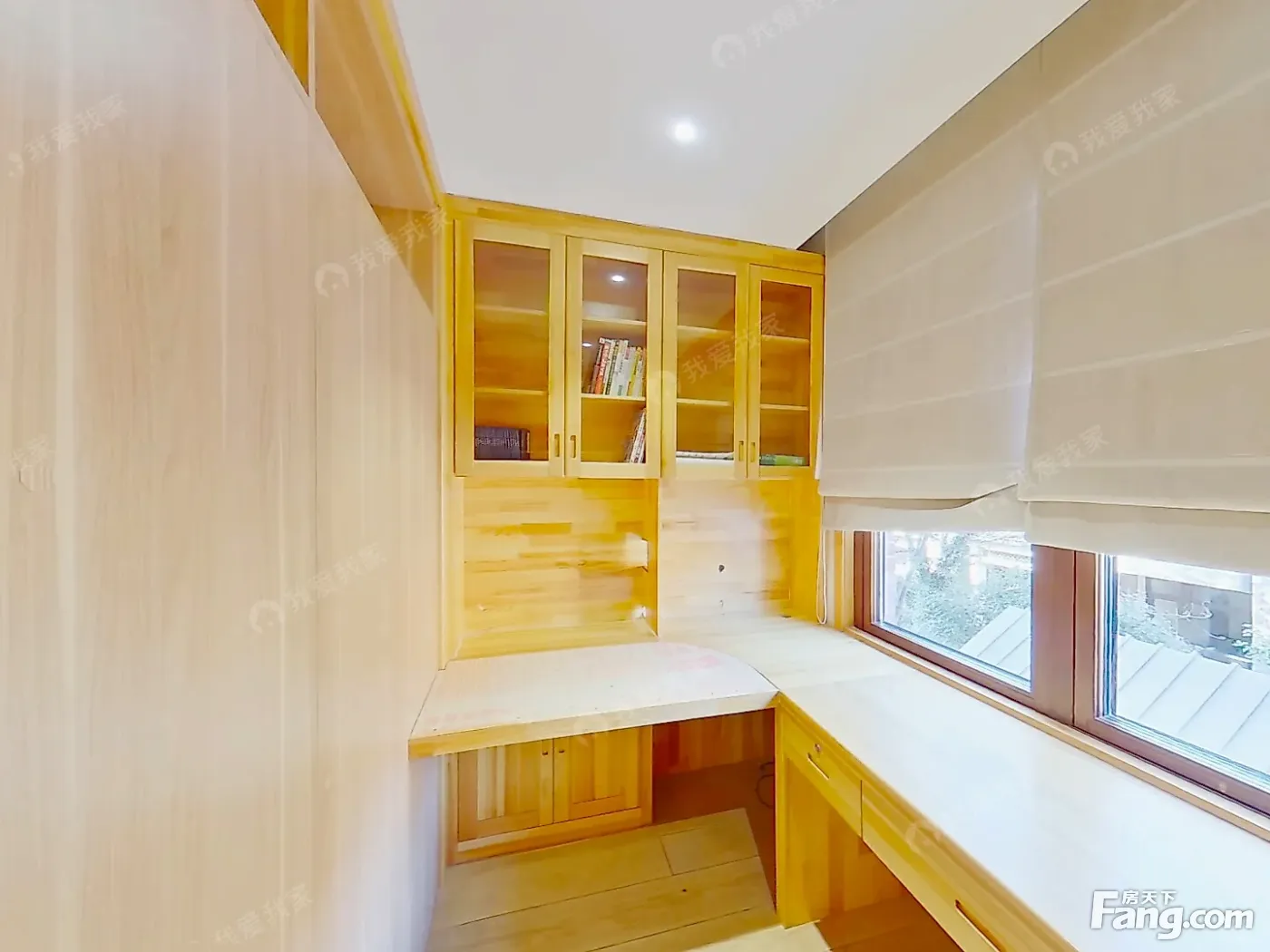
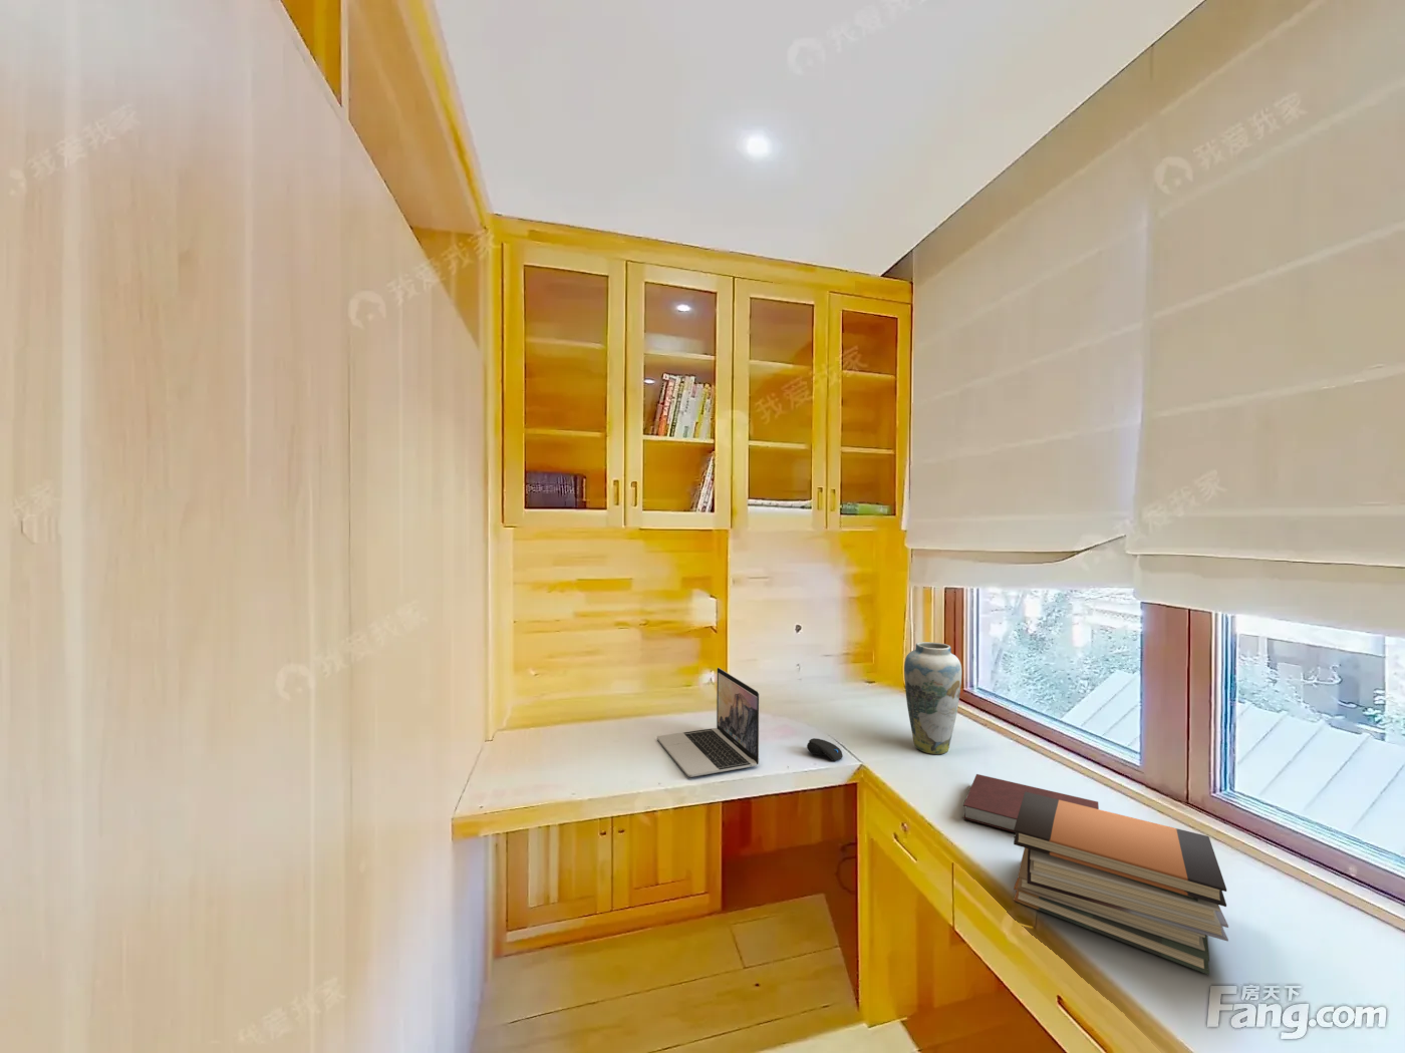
+ computer mouse [805,737,843,762]
+ laptop [656,667,760,779]
+ book stack [1012,791,1229,976]
+ vase [903,640,962,755]
+ notebook [962,773,1100,833]
